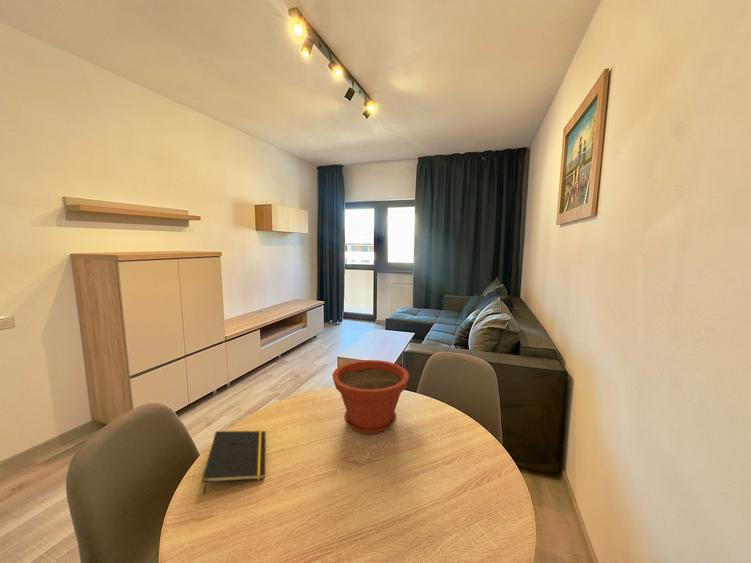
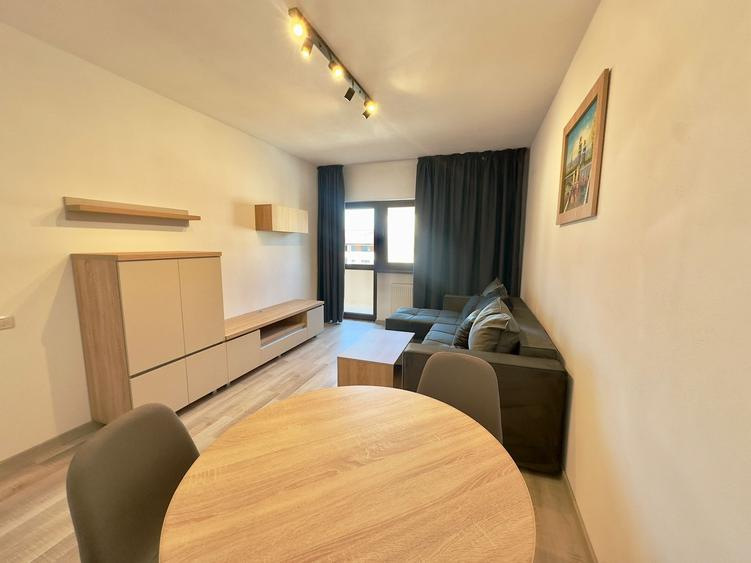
- notepad [201,430,266,496]
- plant pot [331,359,410,435]
